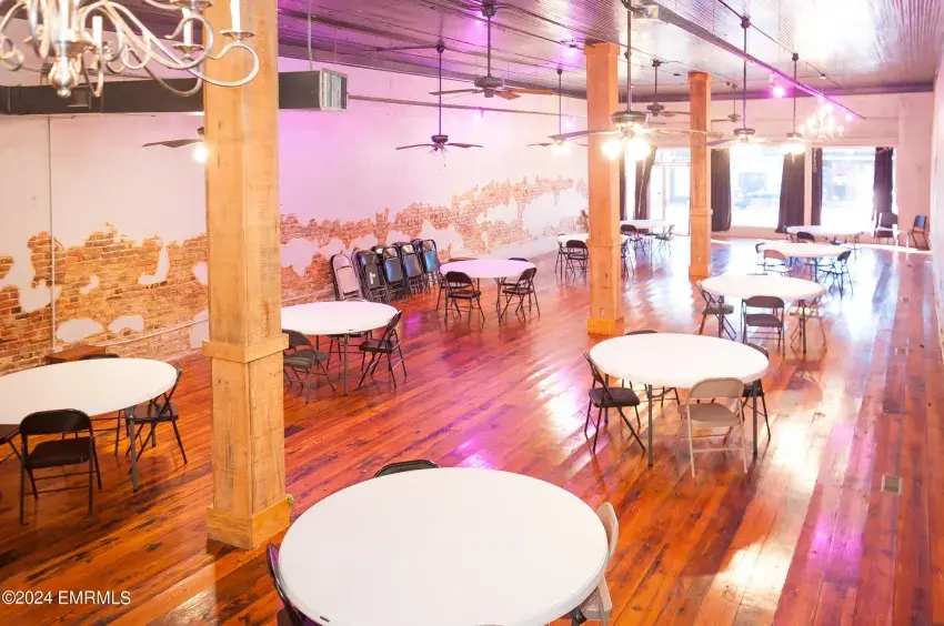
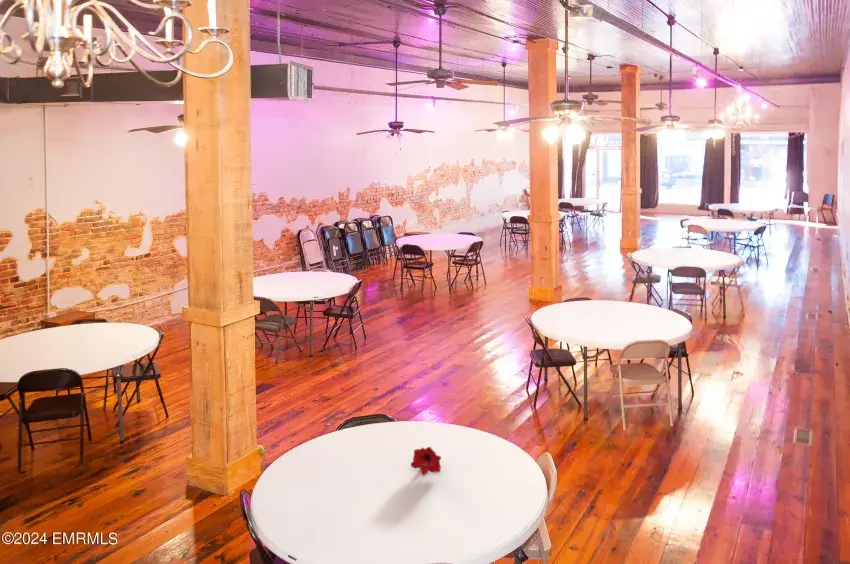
+ flower [410,445,442,477]
